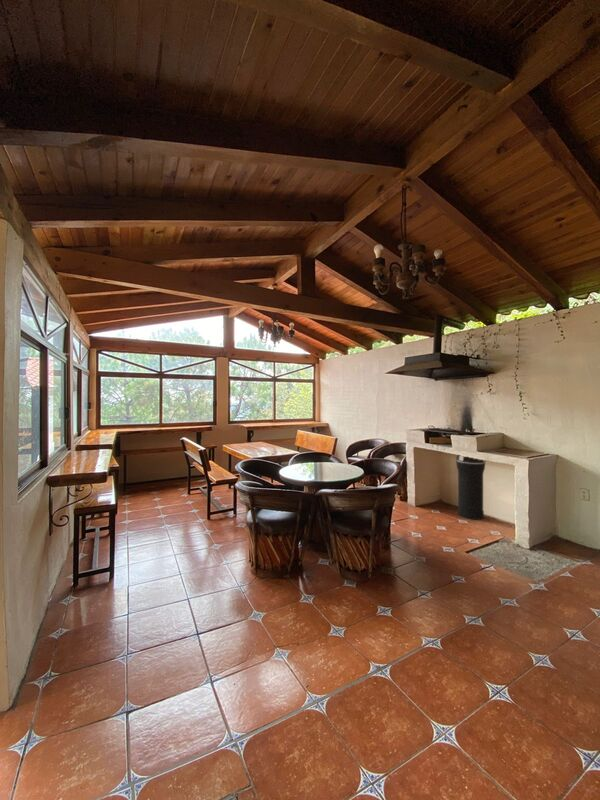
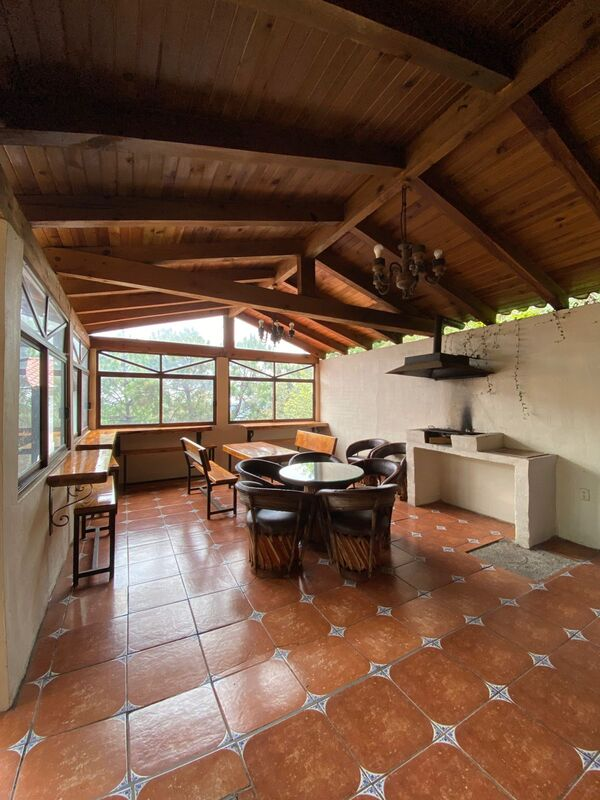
- trash can [455,454,486,521]
